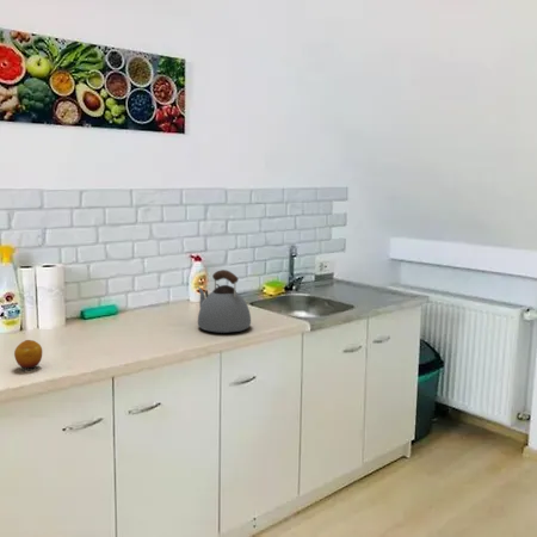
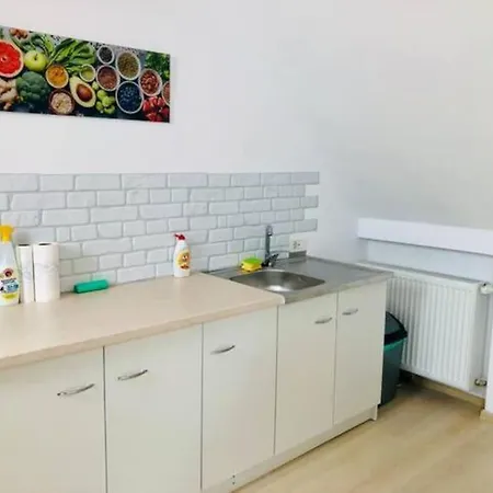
- fruit [13,339,43,370]
- kettle [197,268,252,334]
